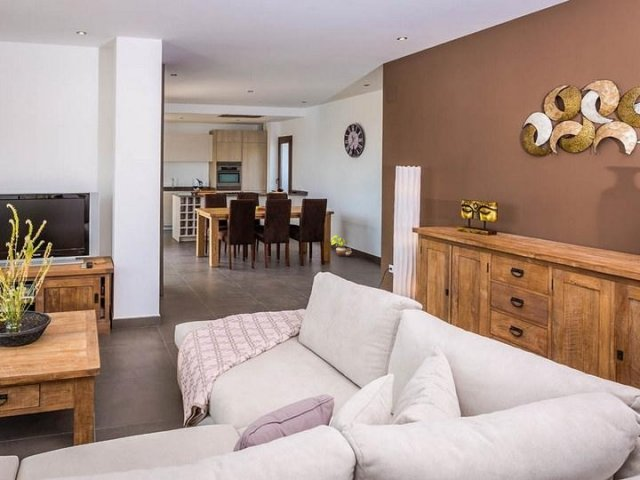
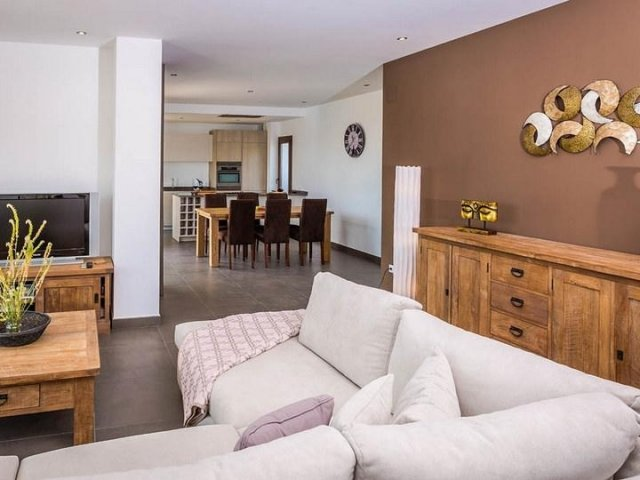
- potted plant [330,233,353,257]
